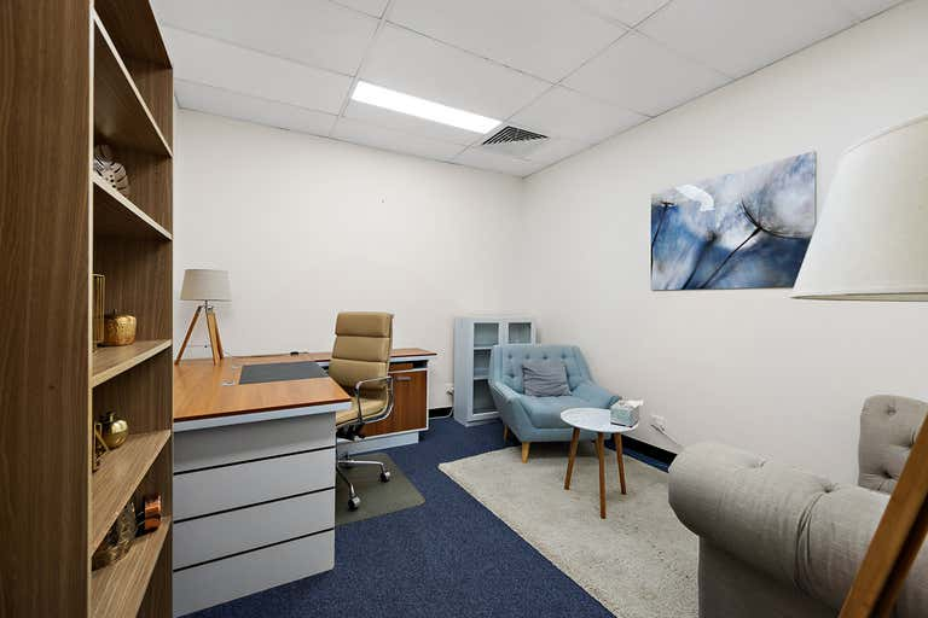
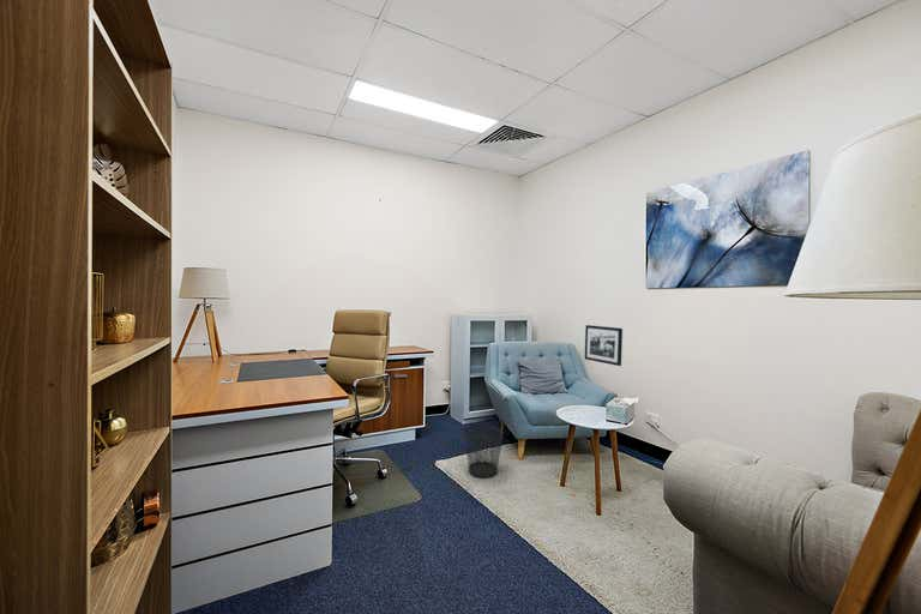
+ wastebasket [463,423,505,478]
+ picture frame [584,324,624,367]
